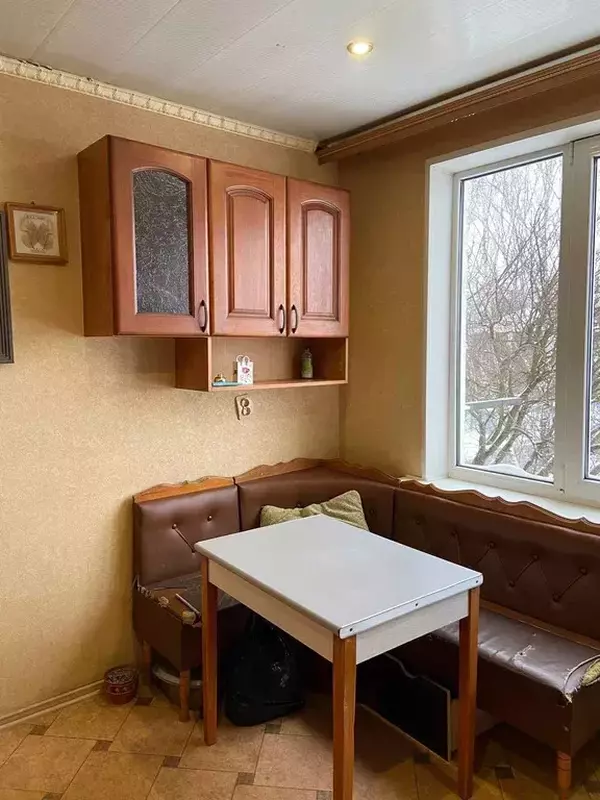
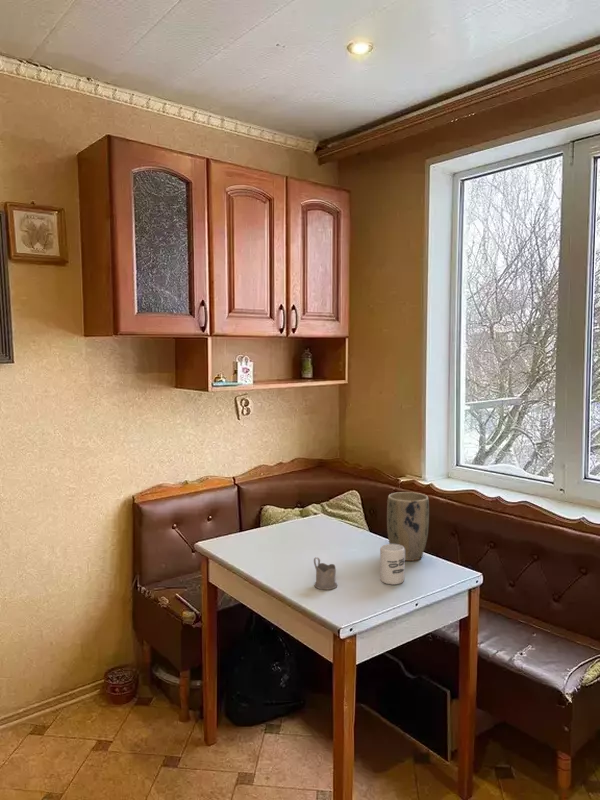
+ plant pot [386,491,430,562]
+ tea glass holder [313,556,338,591]
+ cup [379,543,406,586]
